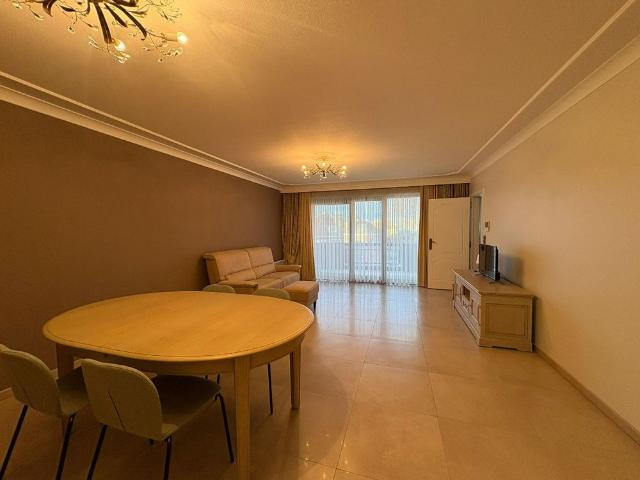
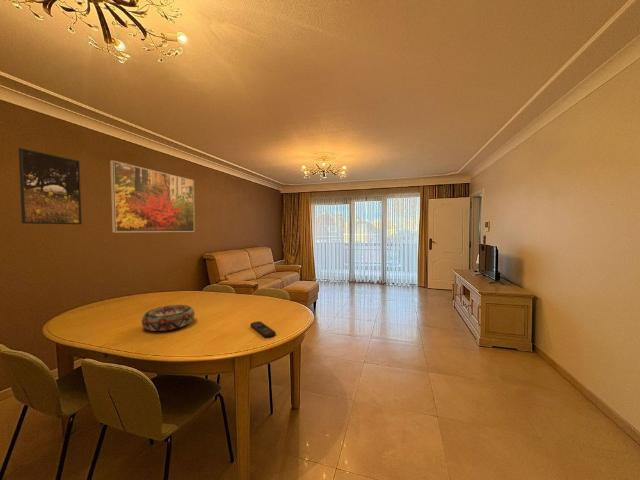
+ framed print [17,147,83,226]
+ decorative bowl [141,304,196,332]
+ remote control [249,320,277,339]
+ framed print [109,159,196,233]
